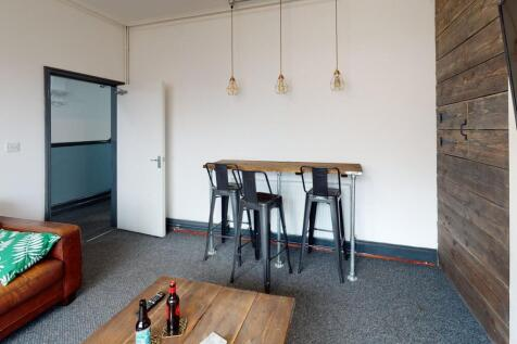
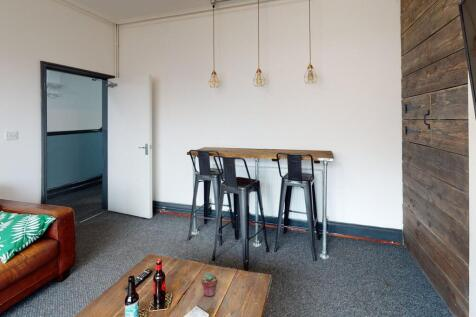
+ potted succulent [200,271,219,297]
